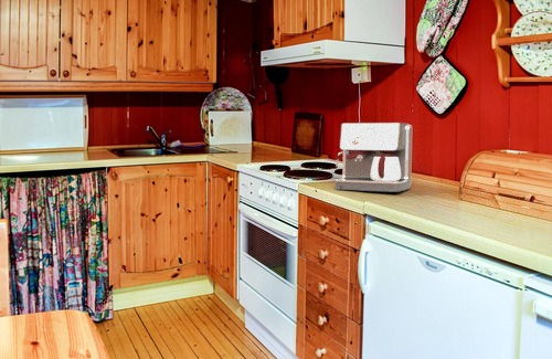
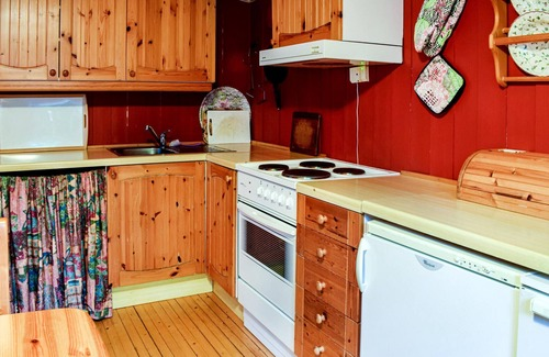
- coffee maker [335,122,413,193]
